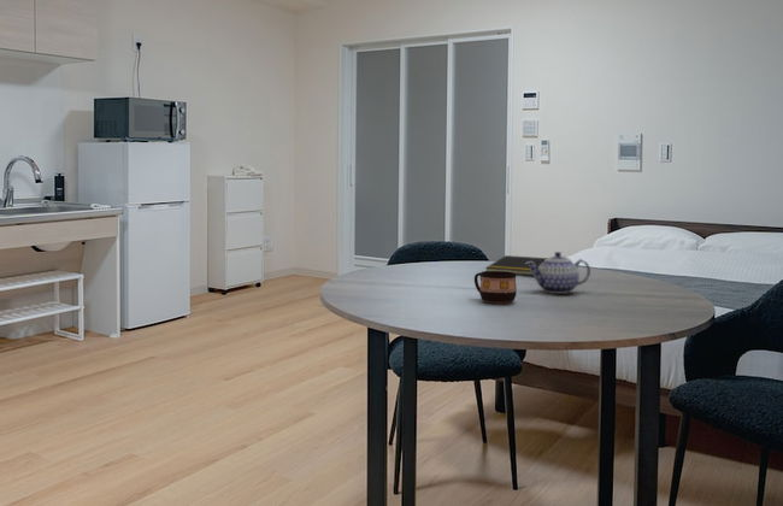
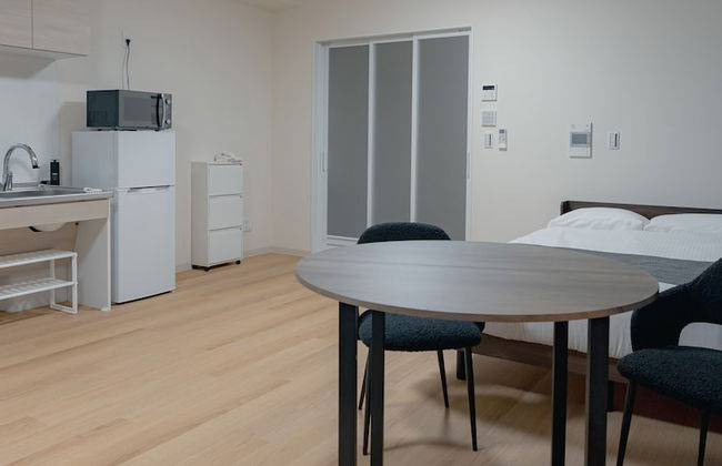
- teapot [525,251,591,295]
- cup [473,270,518,304]
- notepad [484,254,549,276]
